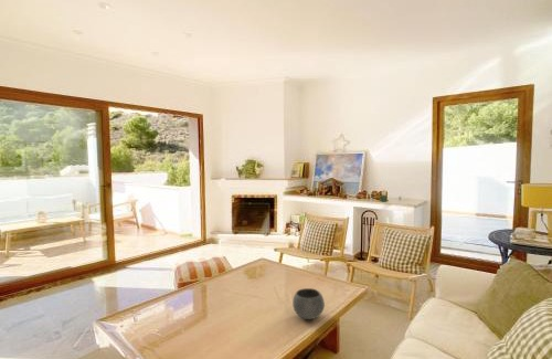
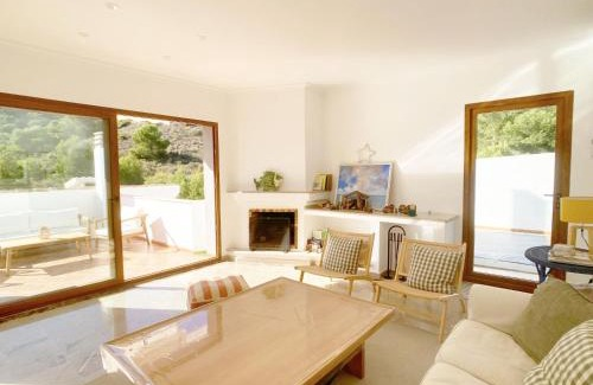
- bowl [291,287,326,320]
